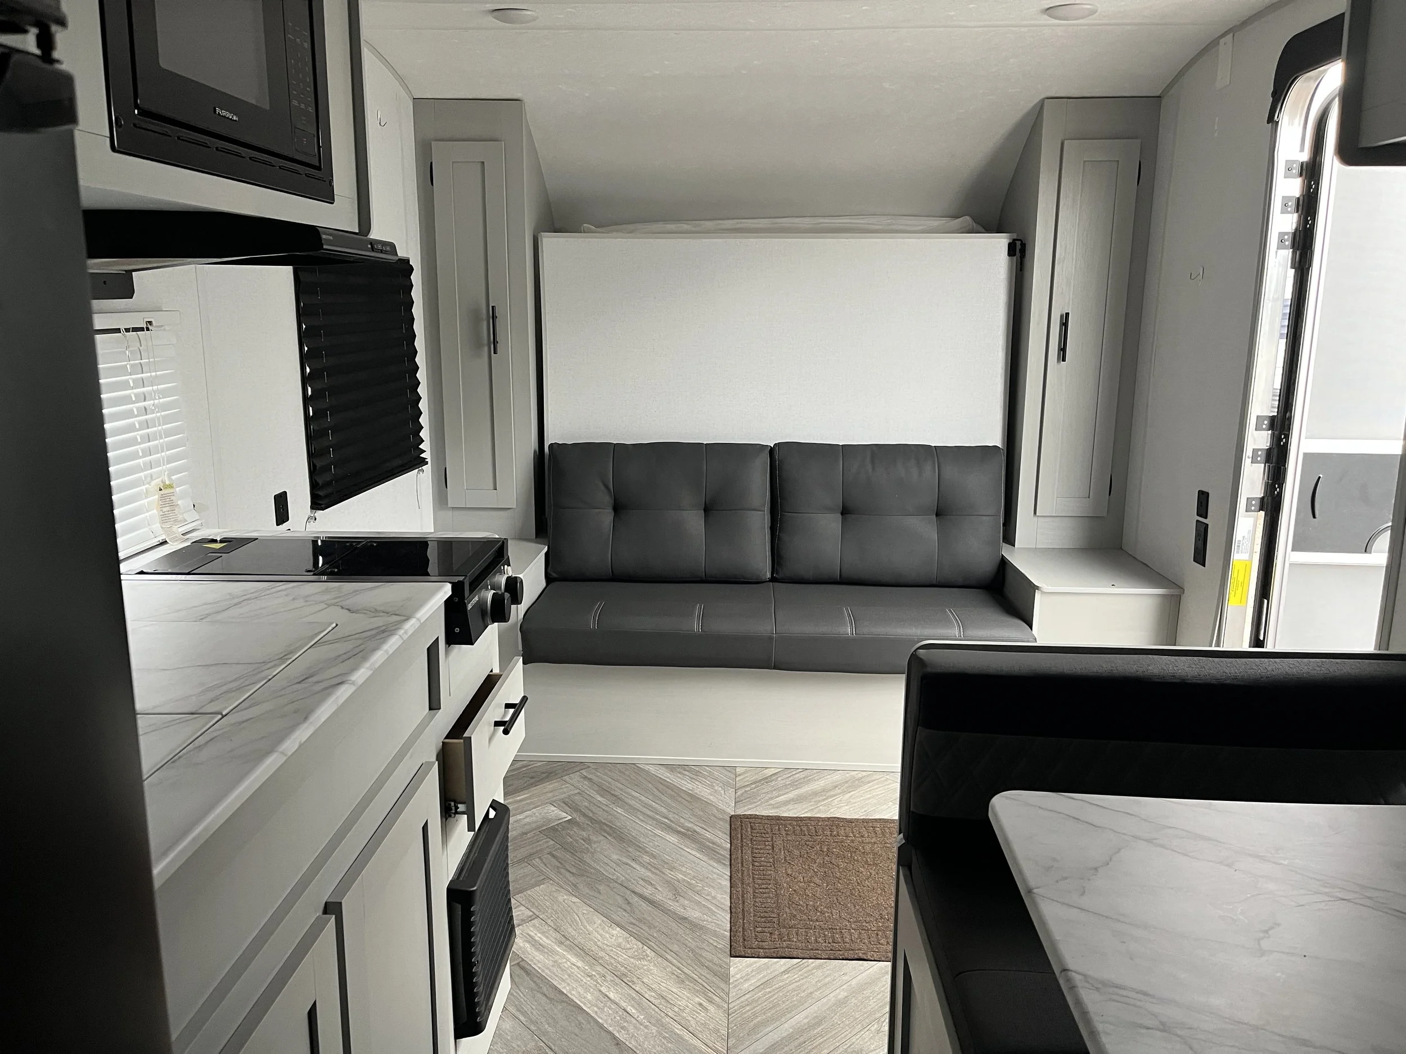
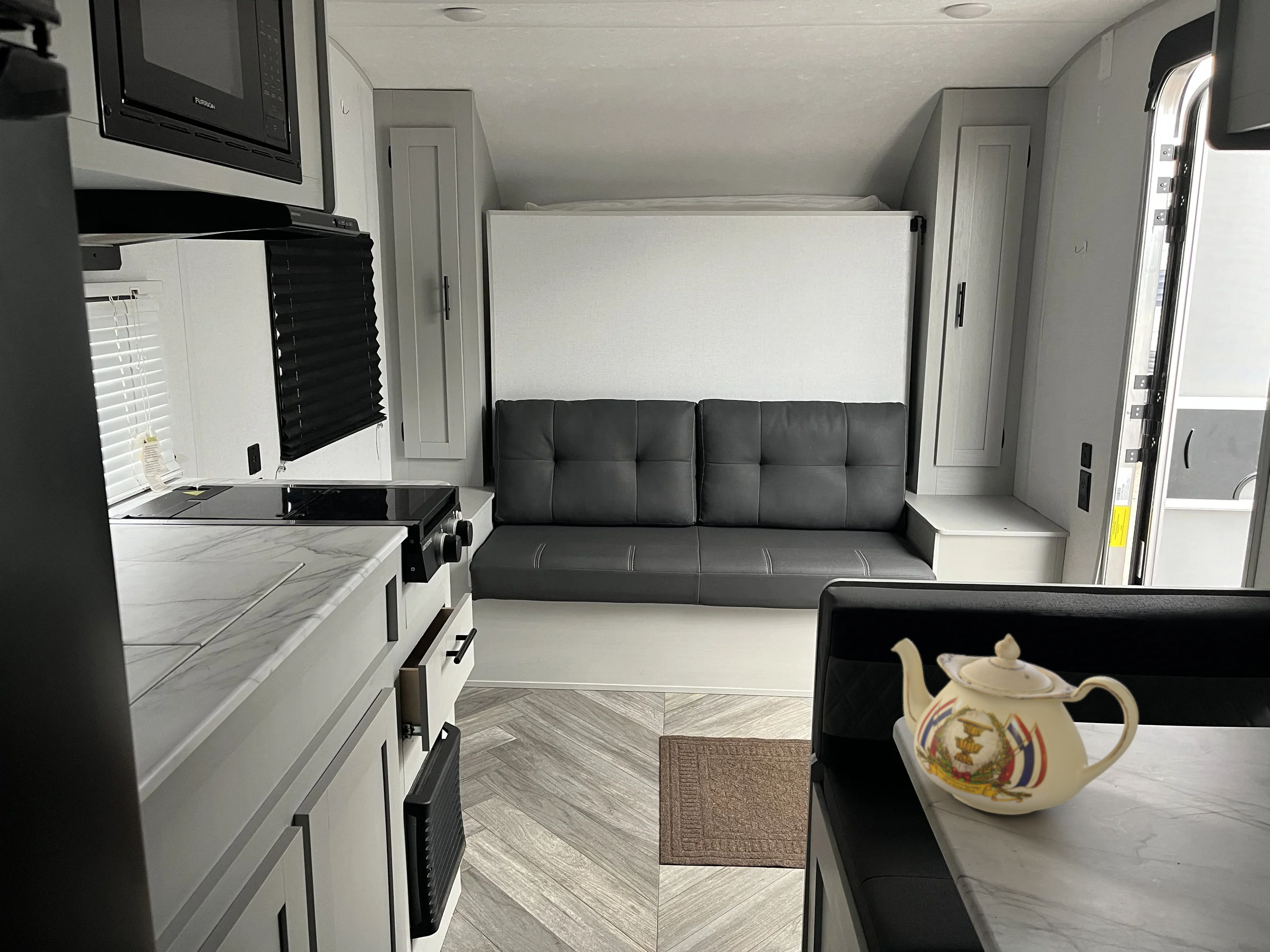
+ teapot [891,634,1139,815]
